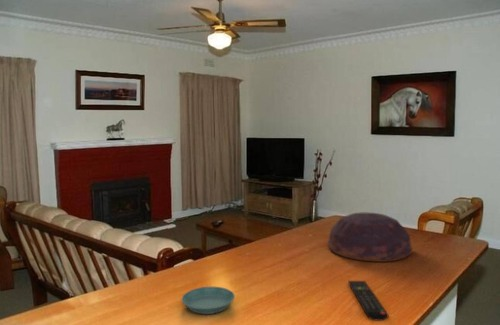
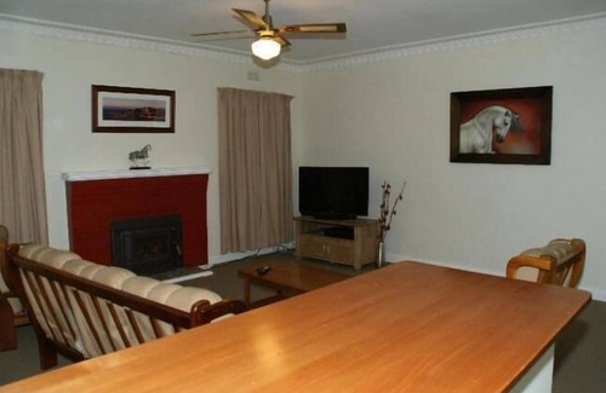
- remote control [347,280,389,322]
- bowl [327,212,413,263]
- saucer [181,286,236,315]
